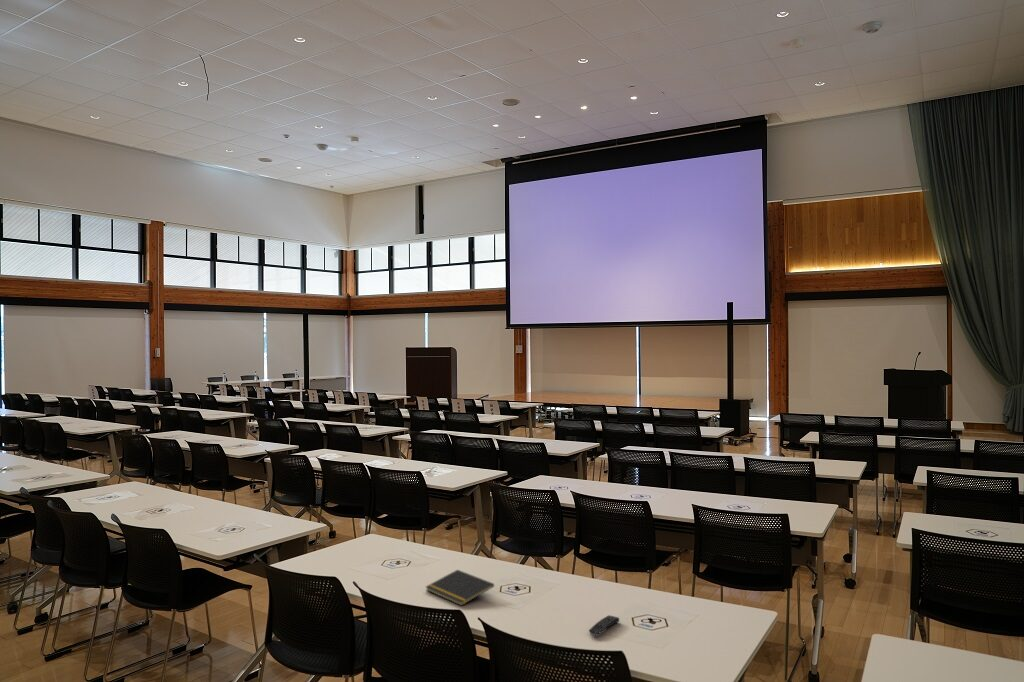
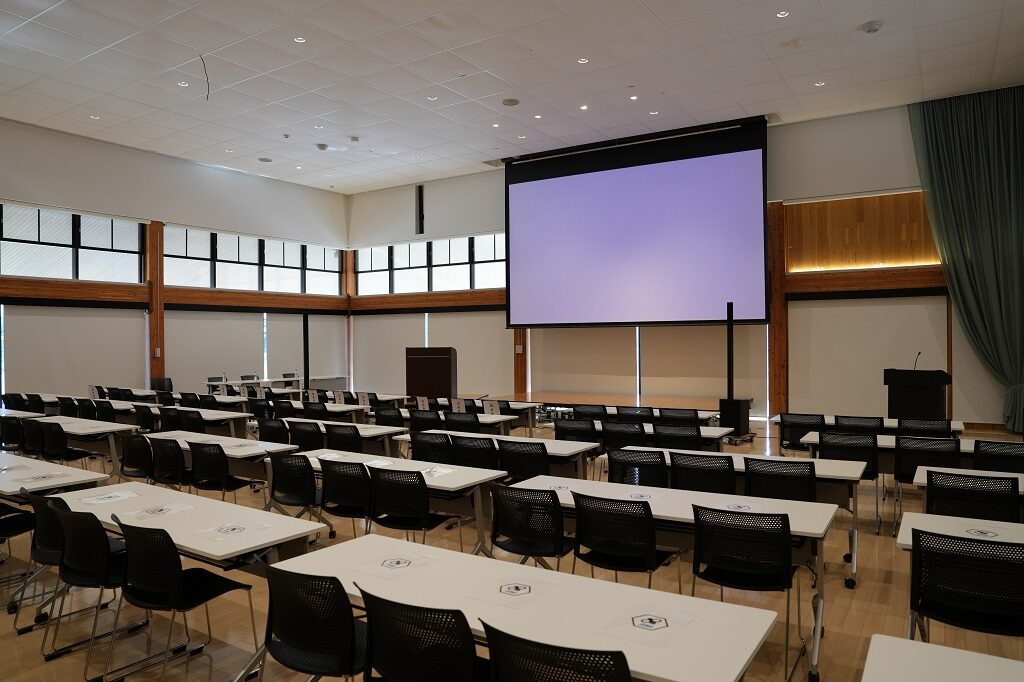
- remote control [588,614,620,637]
- notepad [425,569,495,607]
